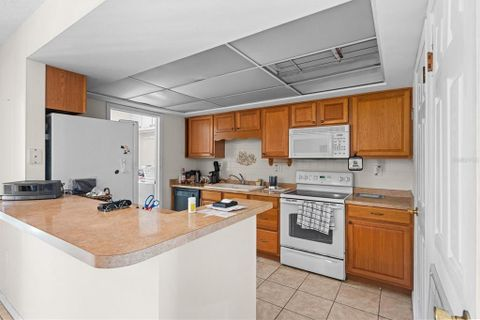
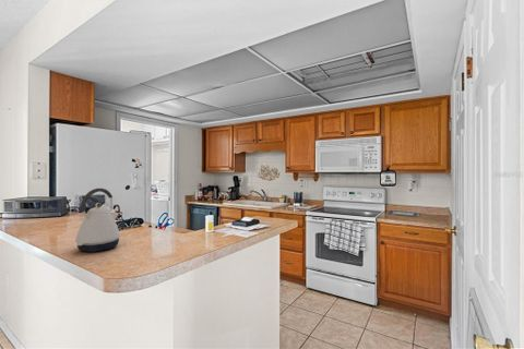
+ kettle [74,188,121,253]
